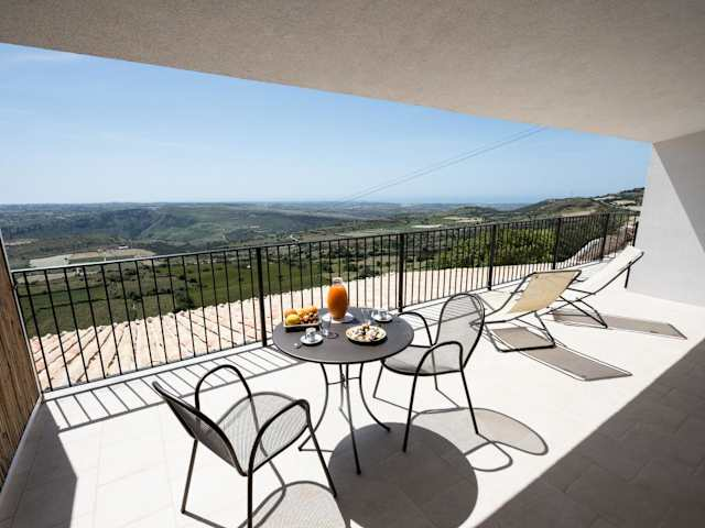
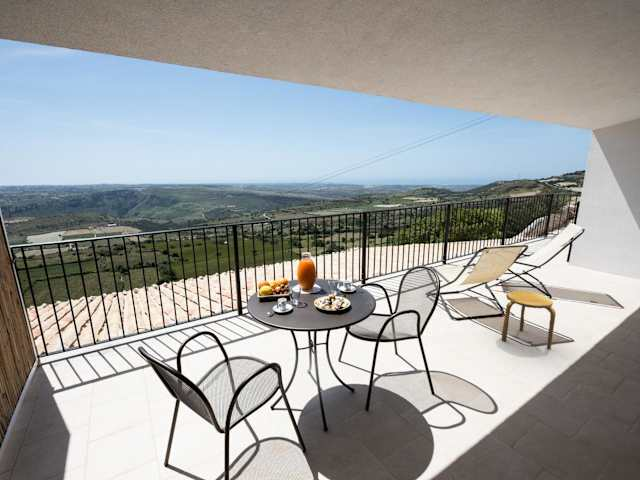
+ stool [501,290,557,350]
